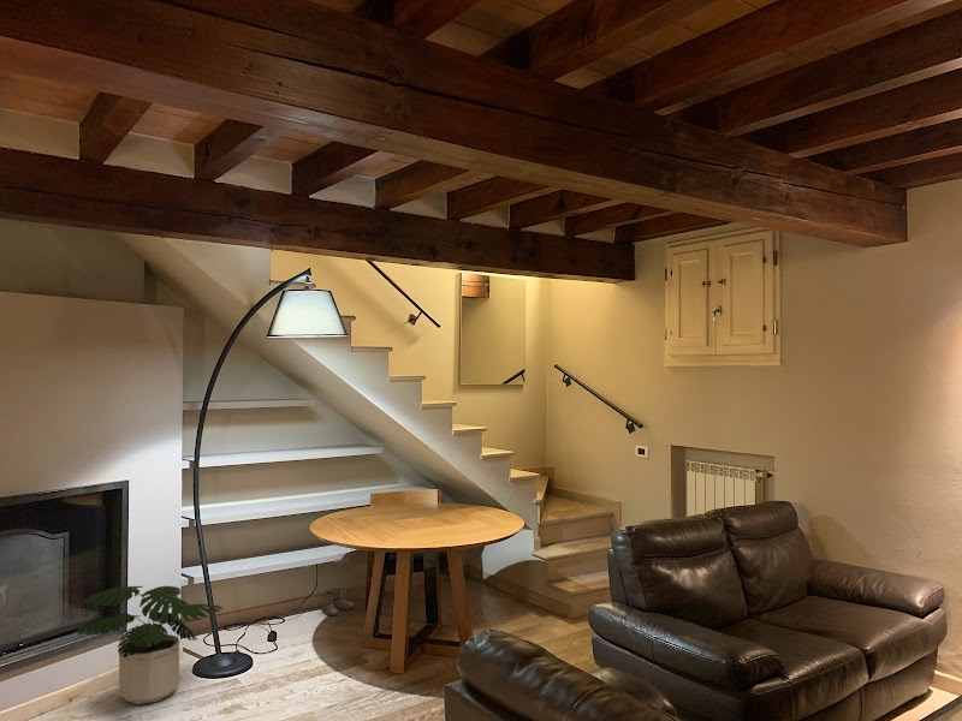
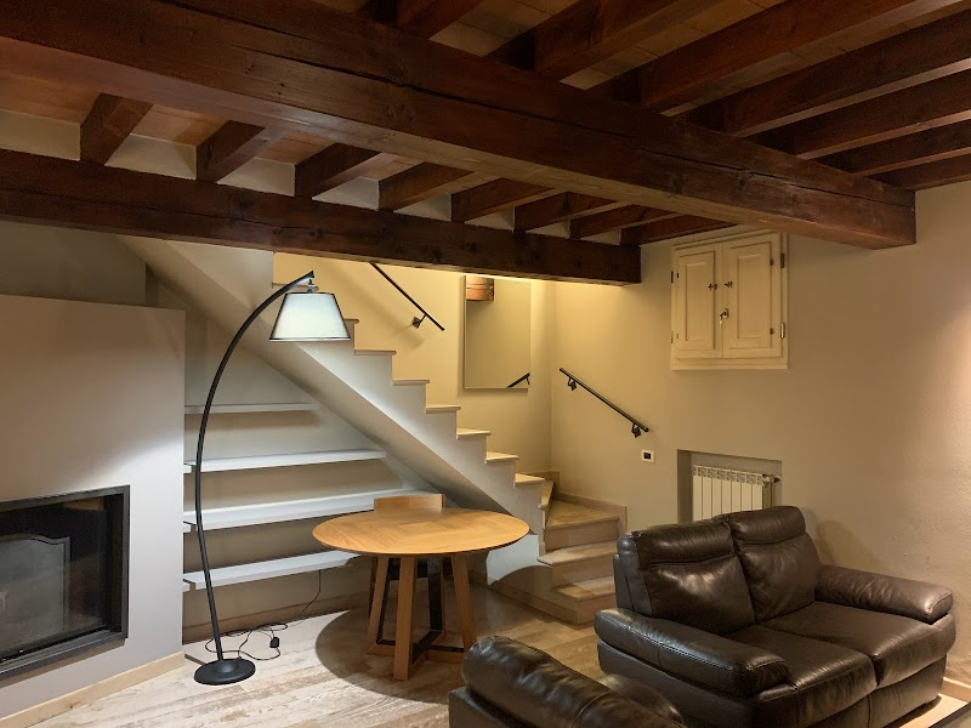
- boots [317,586,355,618]
- potted plant [75,585,224,705]
